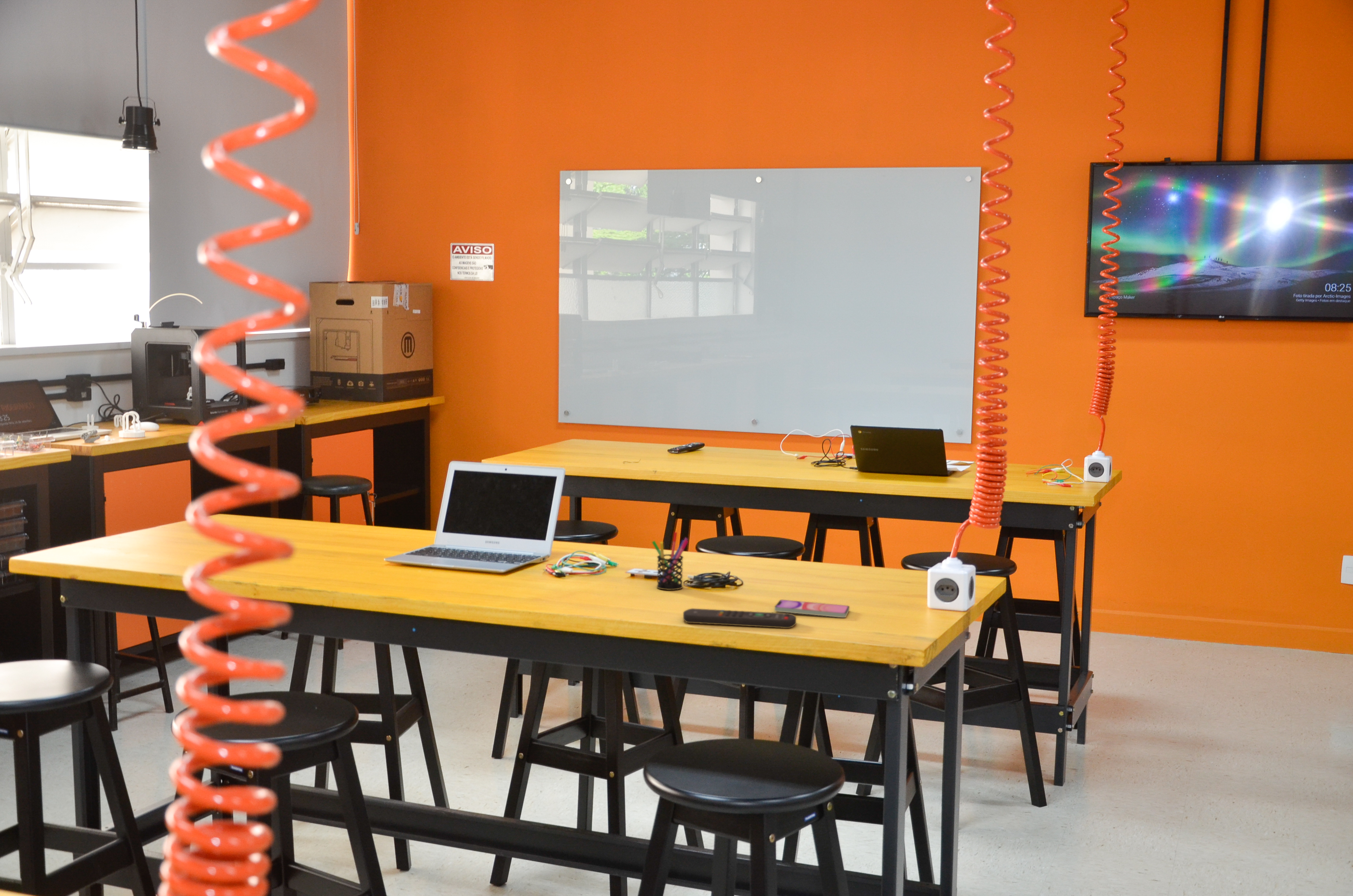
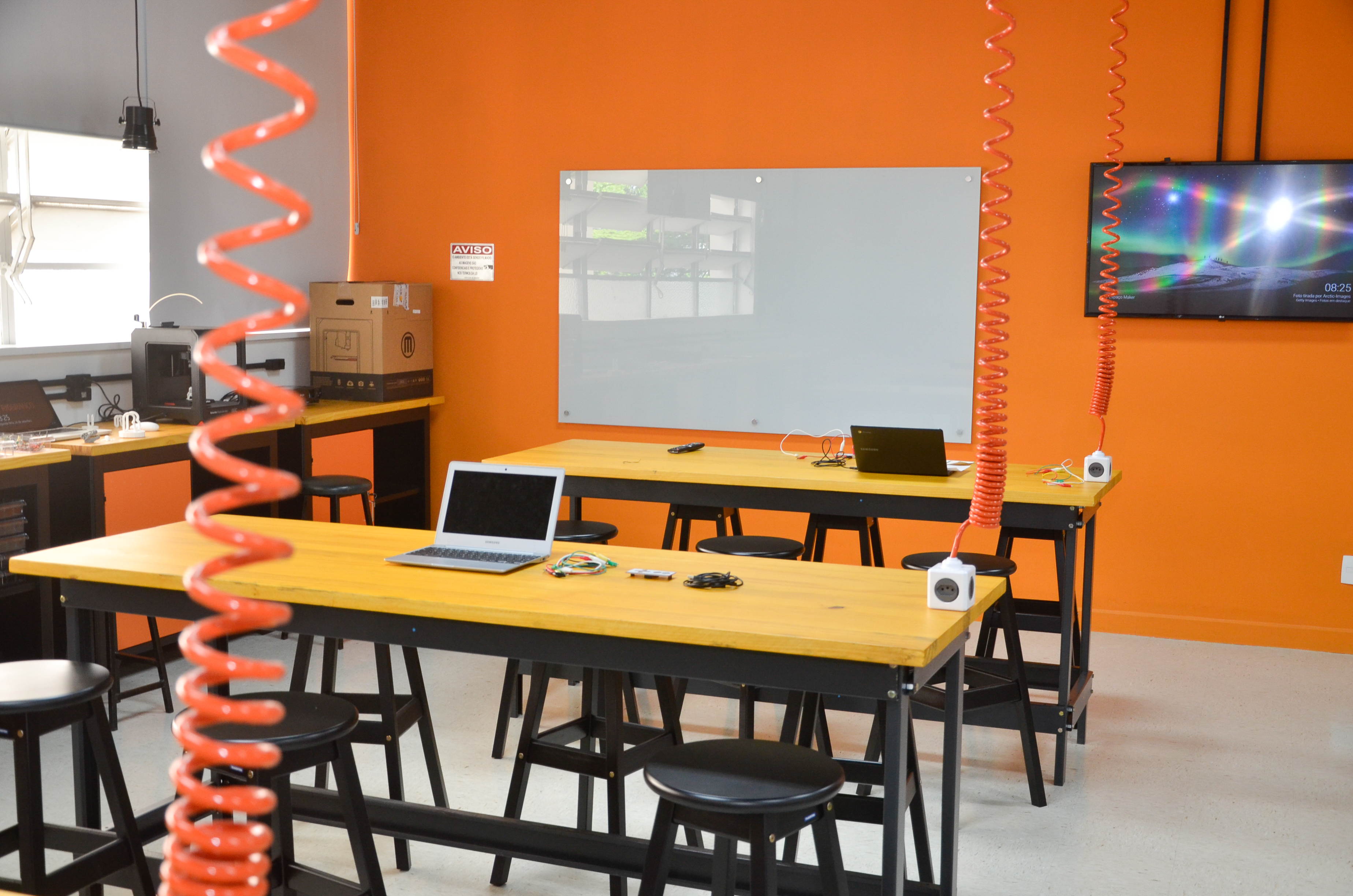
- smartphone [774,600,850,618]
- remote control [683,608,797,628]
- pen holder [652,532,689,590]
